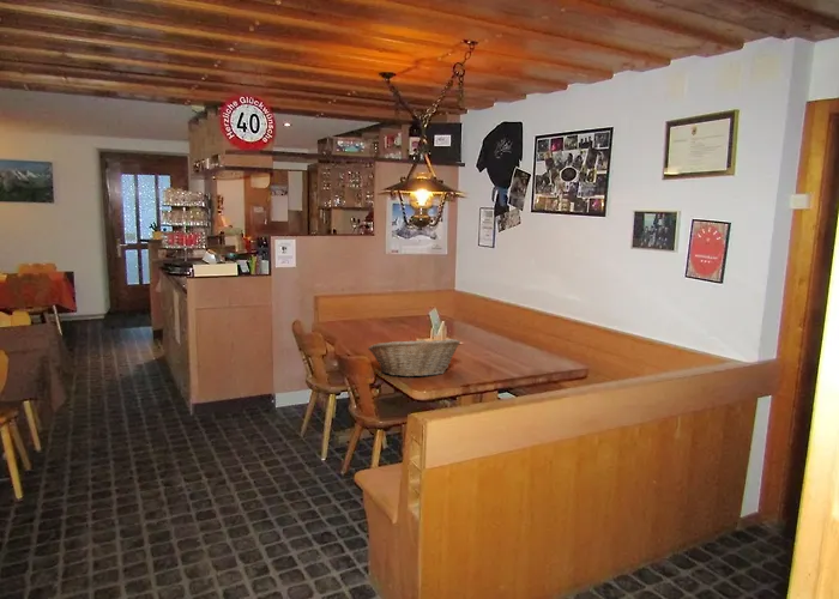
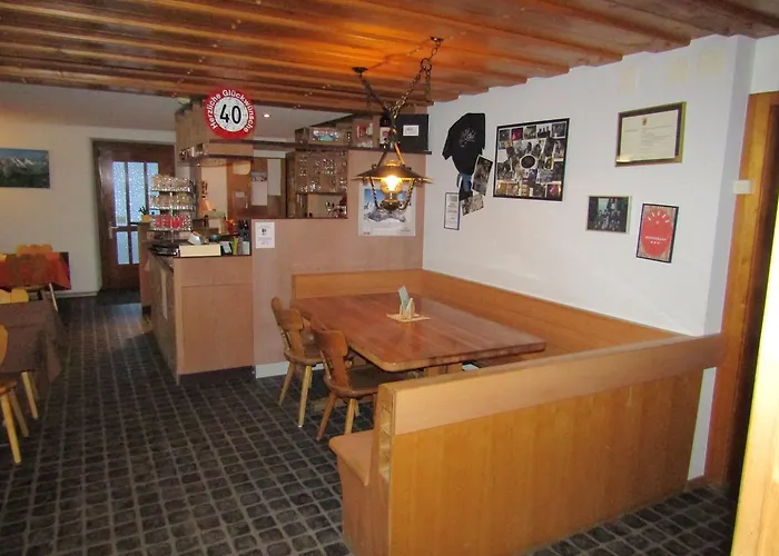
- fruit basket [367,335,461,379]
